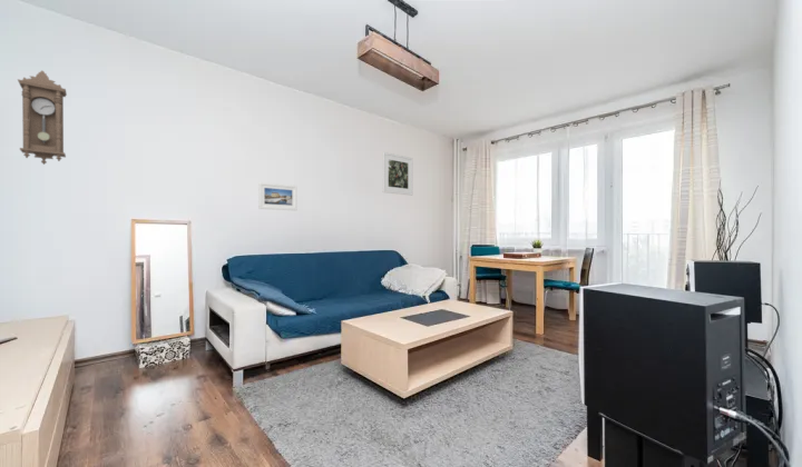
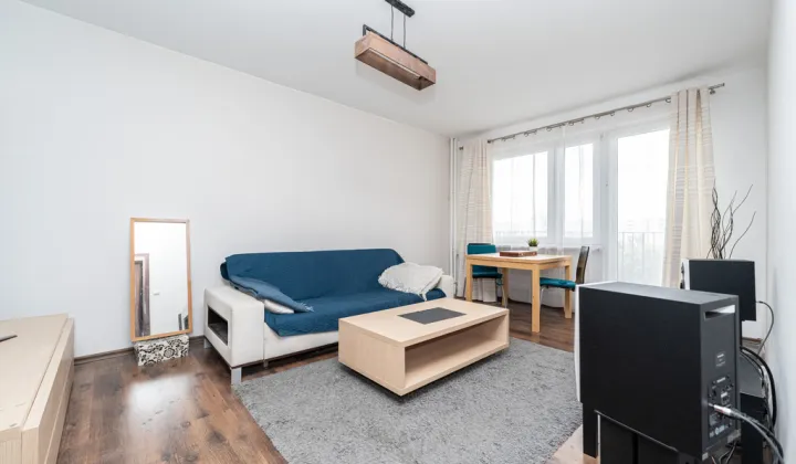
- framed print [382,151,413,197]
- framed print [257,181,299,211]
- pendulum clock [17,70,68,166]
